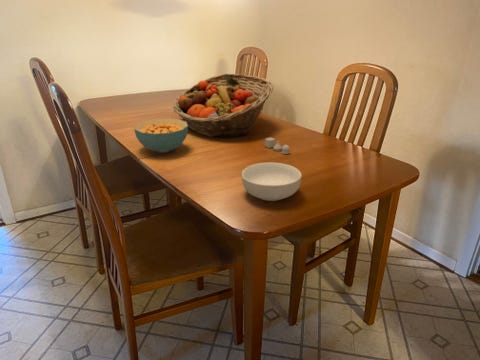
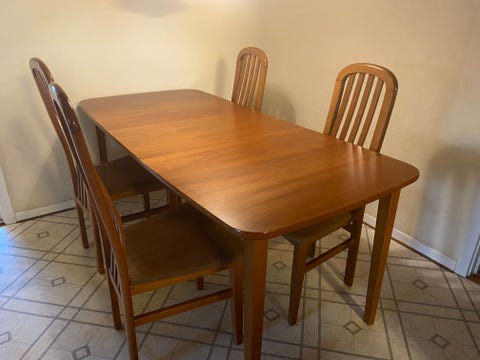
- cereal bowl [133,117,189,154]
- cereal bowl [241,162,302,202]
- fruit basket [172,73,274,138]
- salt and pepper shaker set [264,136,291,155]
